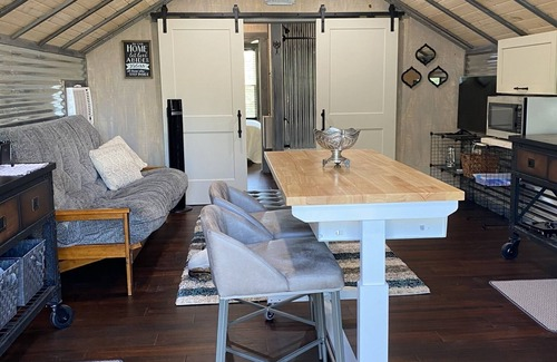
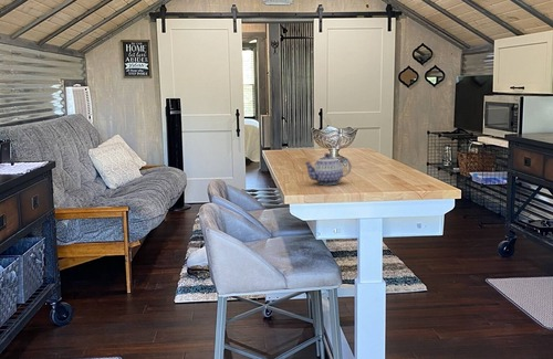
+ teapot [304,152,352,186]
